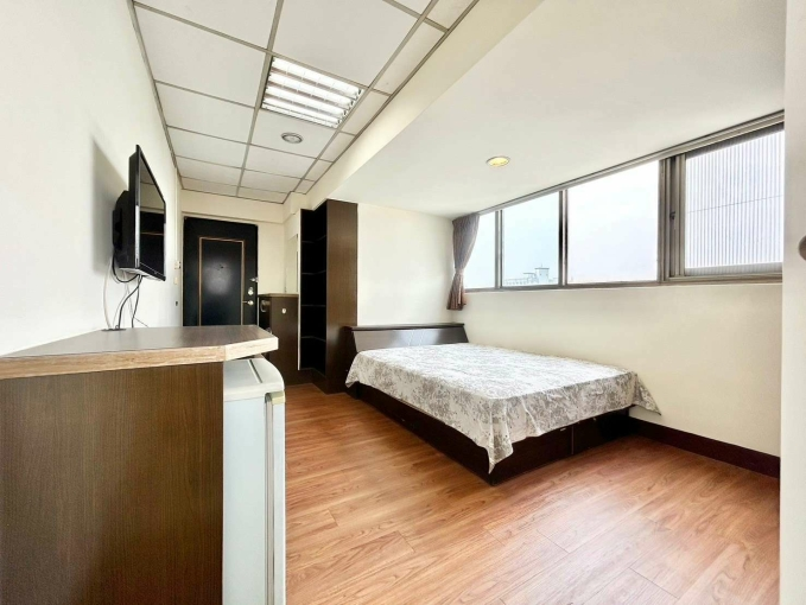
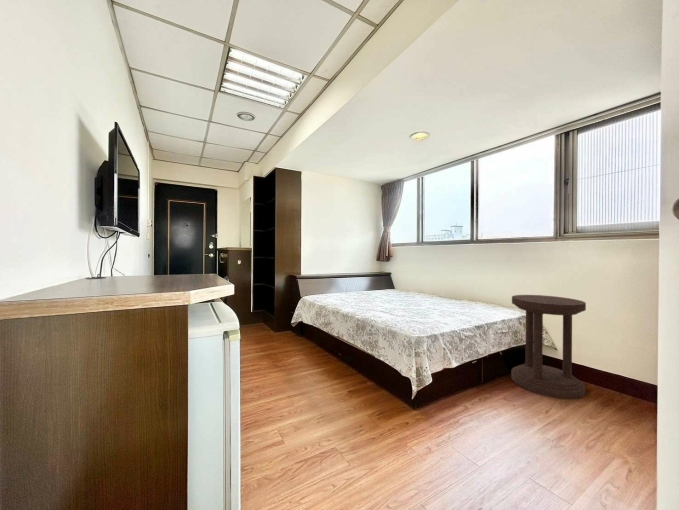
+ side table [510,294,587,400]
